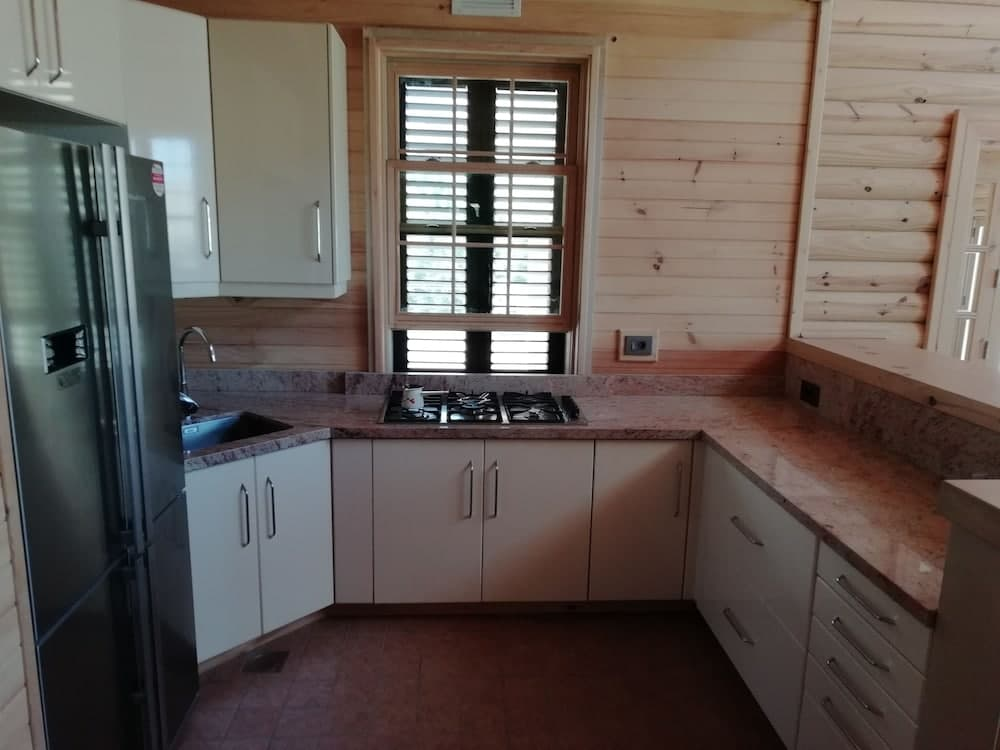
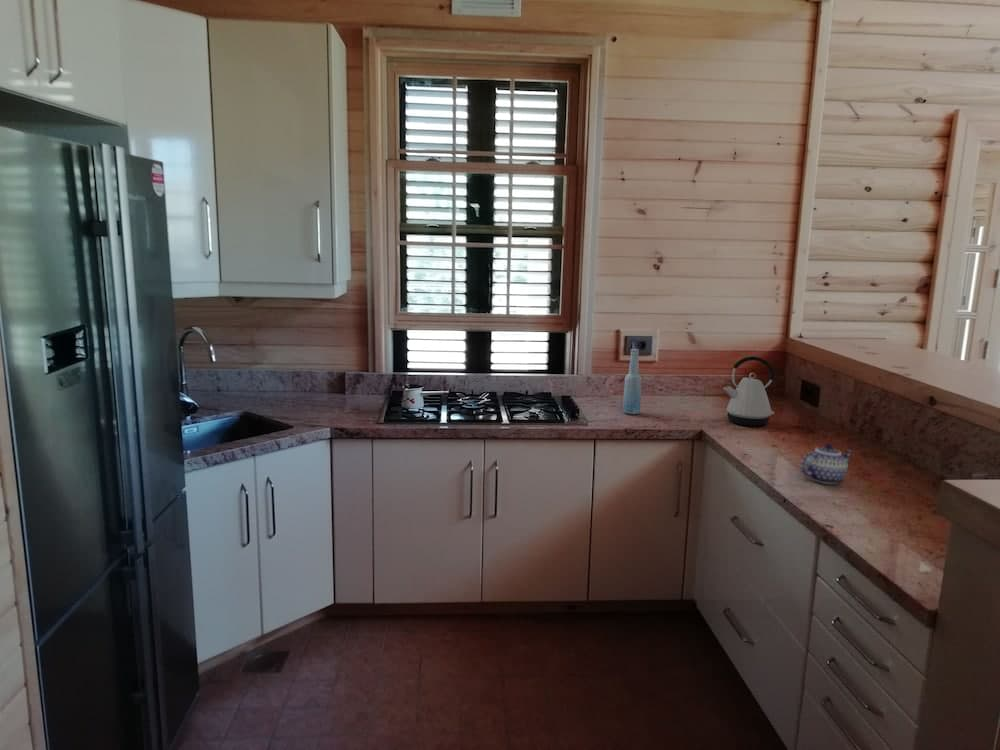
+ bottle [622,348,643,415]
+ kettle [722,355,775,427]
+ teapot [799,443,853,485]
